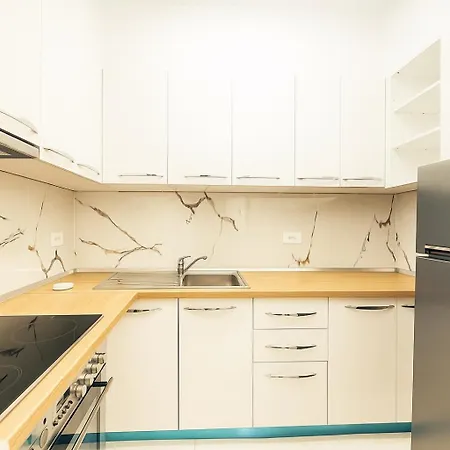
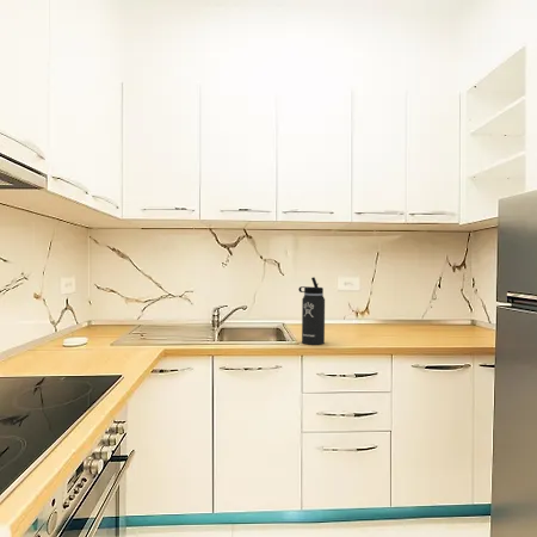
+ thermos bottle [297,276,326,346]
